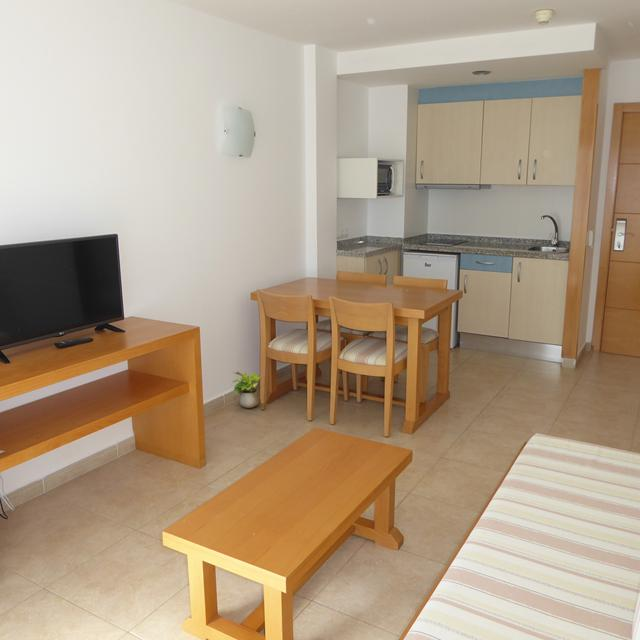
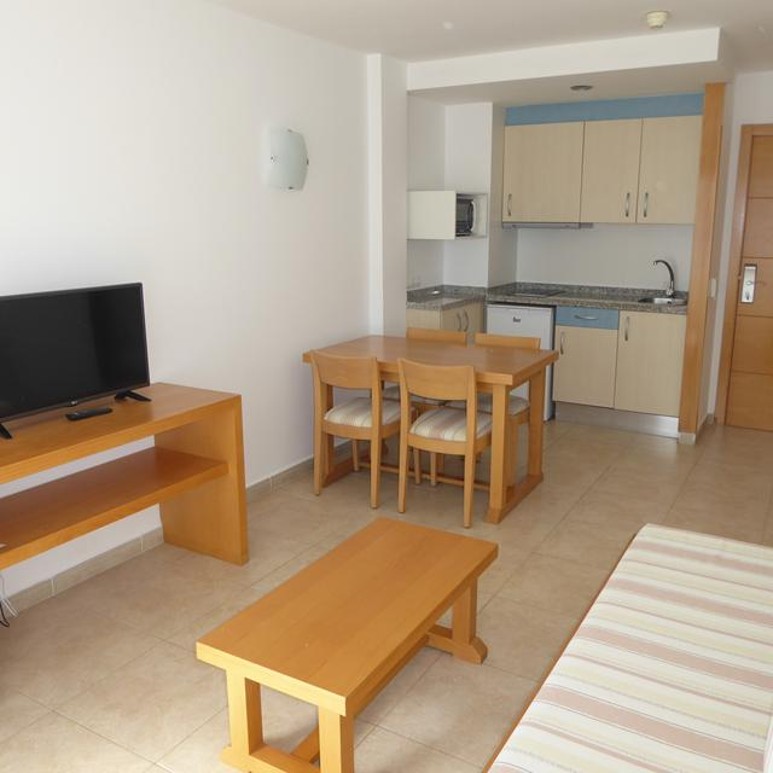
- potted plant [232,371,261,409]
